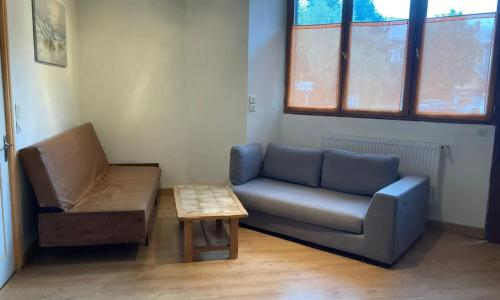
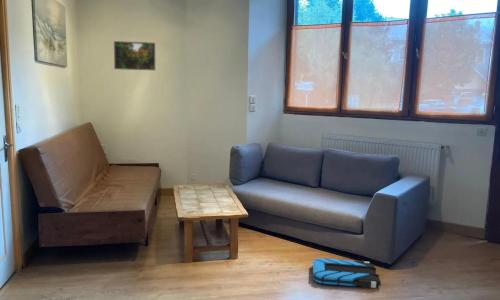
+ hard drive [312,257,382,289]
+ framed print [113,40,156,71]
